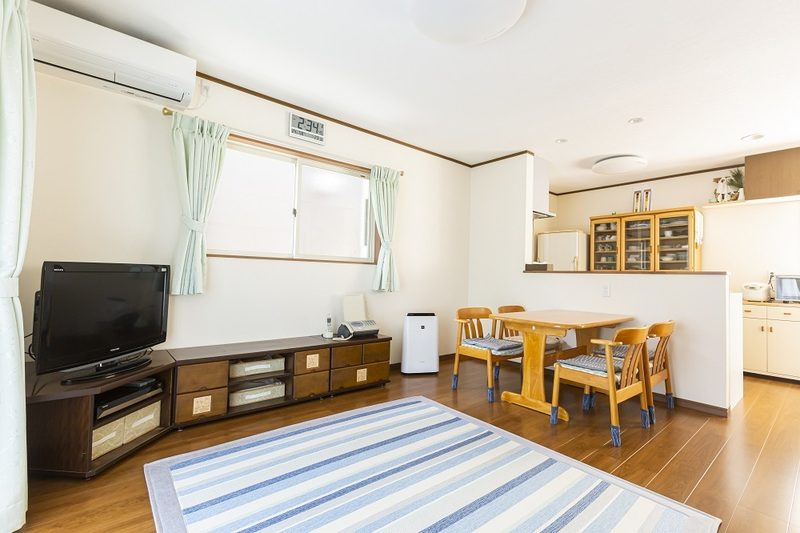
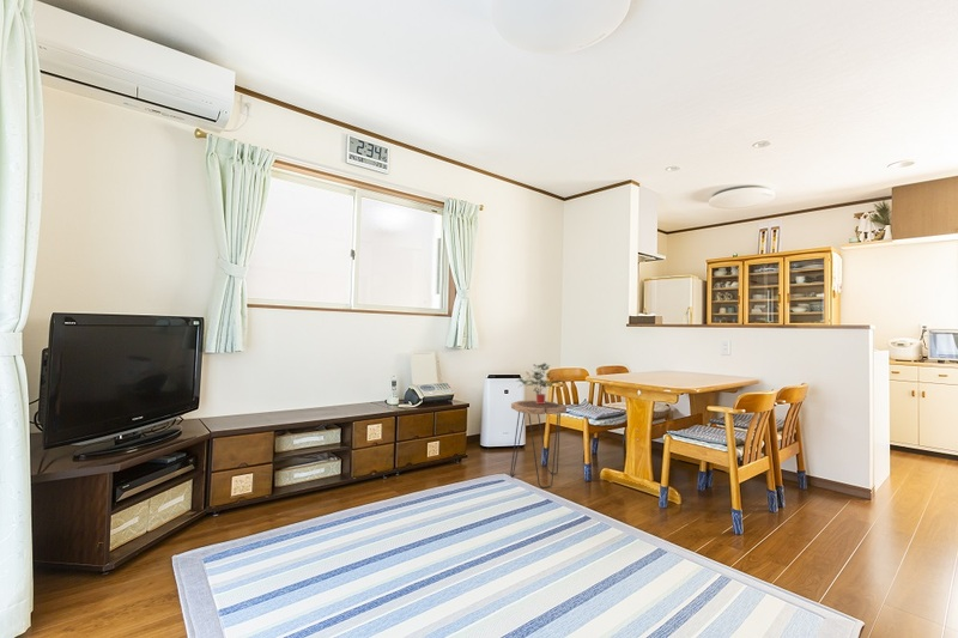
+ potted plant [517,361,563,403]
+ side table [509,399,568,490]
